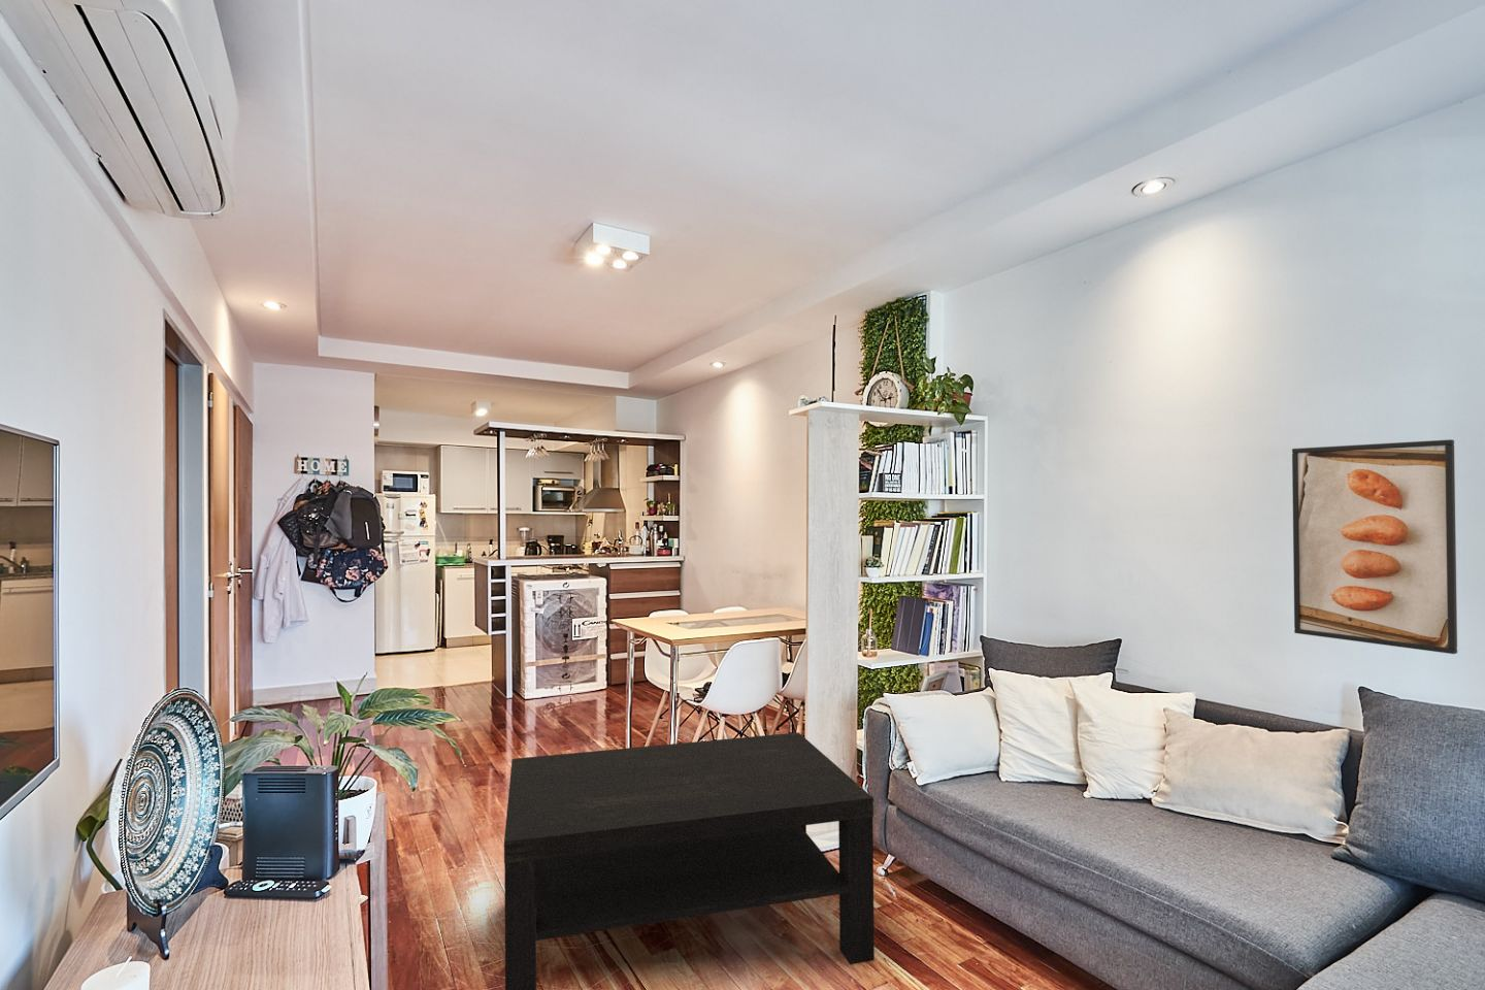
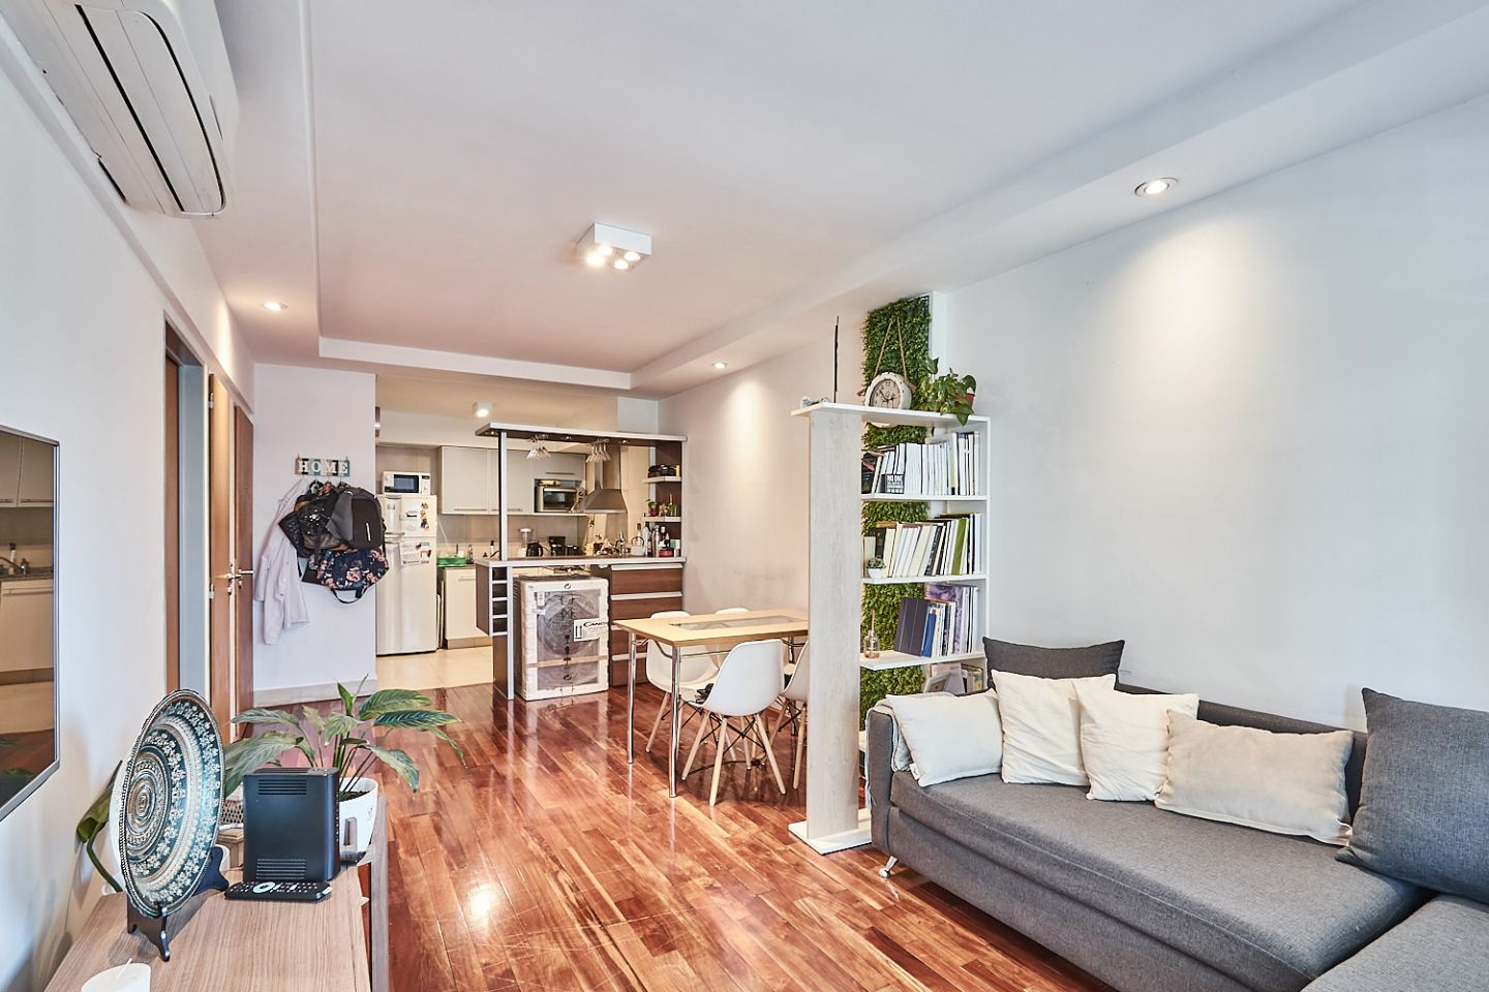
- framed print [1292,439,1458,655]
- coffee table [503,731,875,990]
